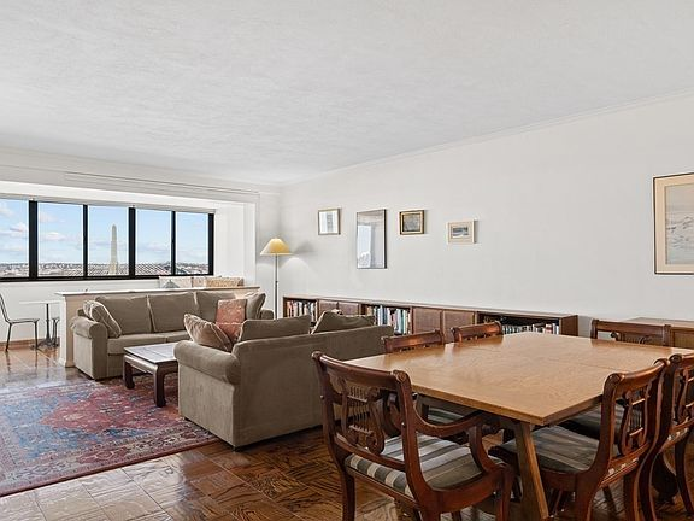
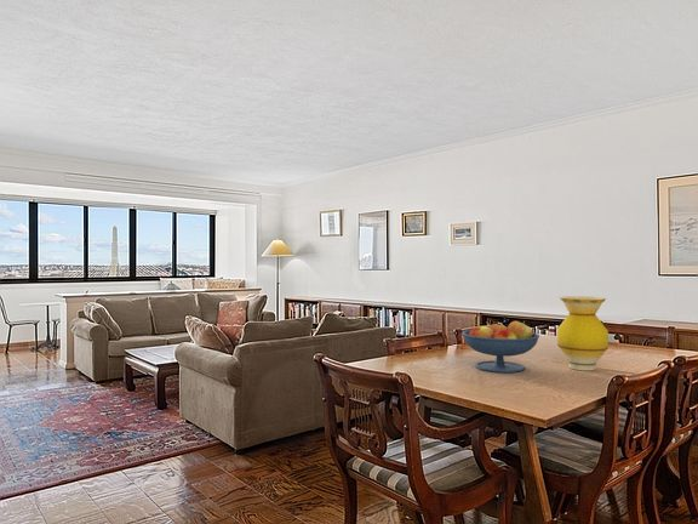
+ vase [556,295,610,371]
+ fruit bowl [460,320,540,374]
